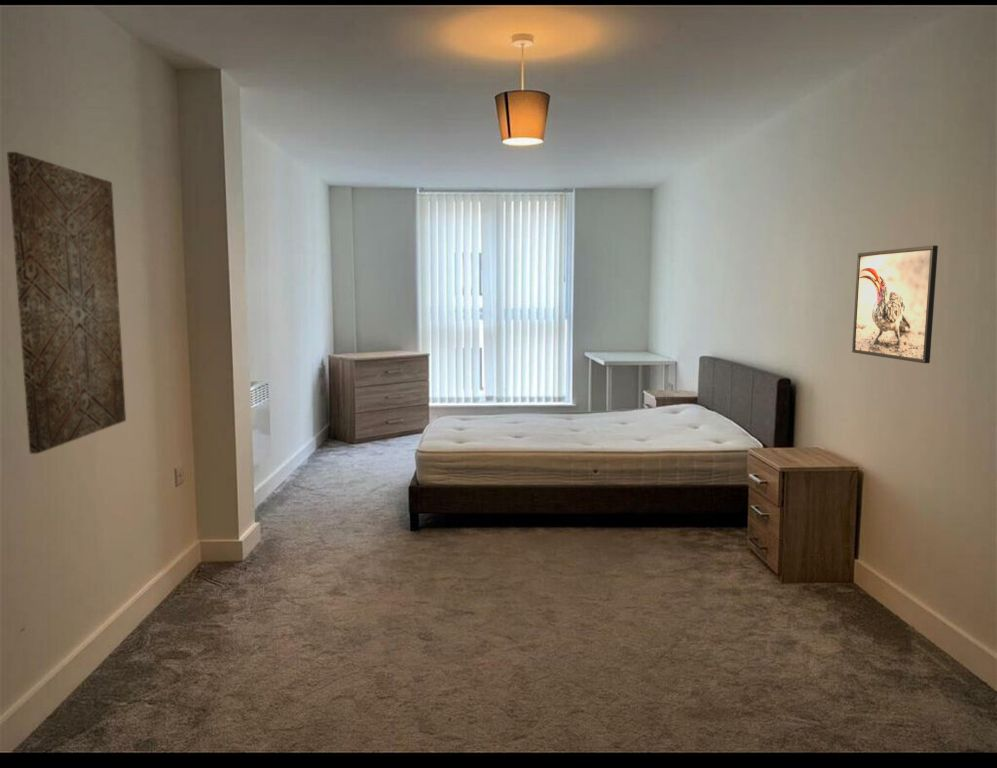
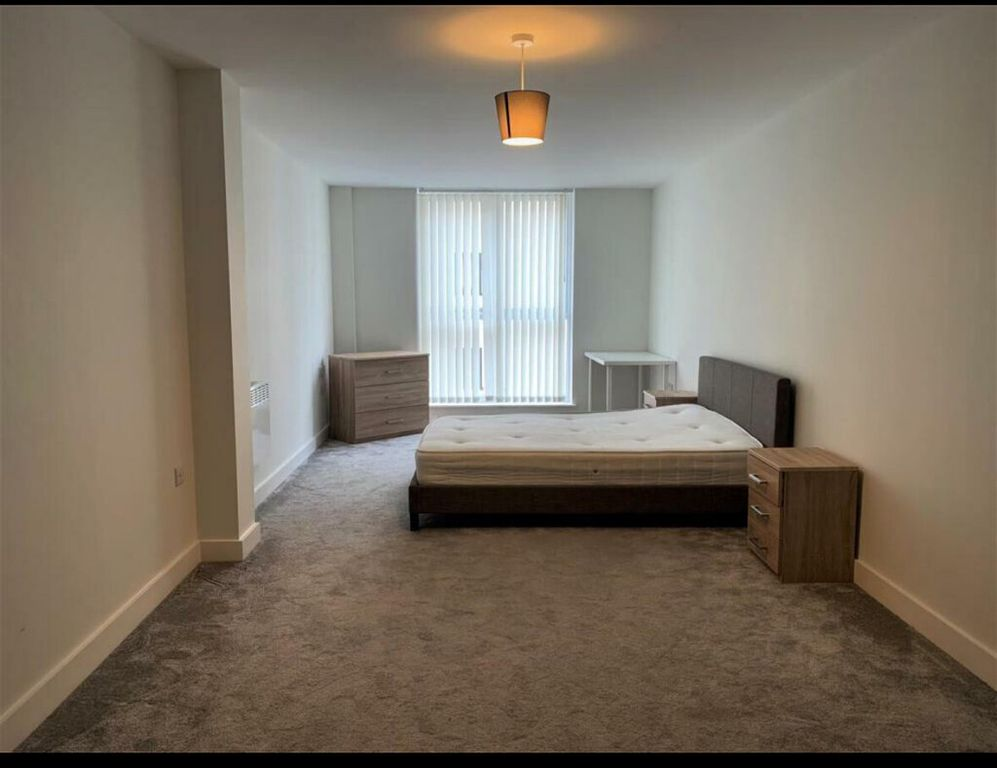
- wall art [6,151,127,455]
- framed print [851,244,939,364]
